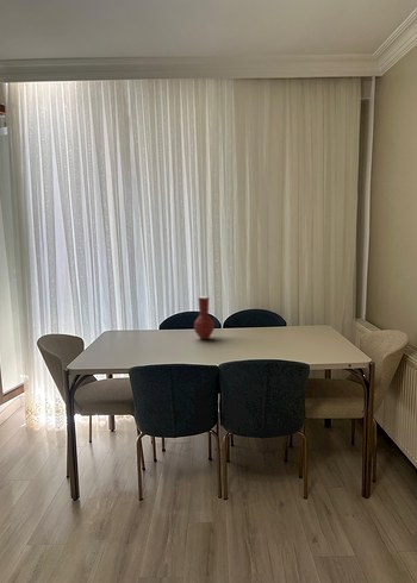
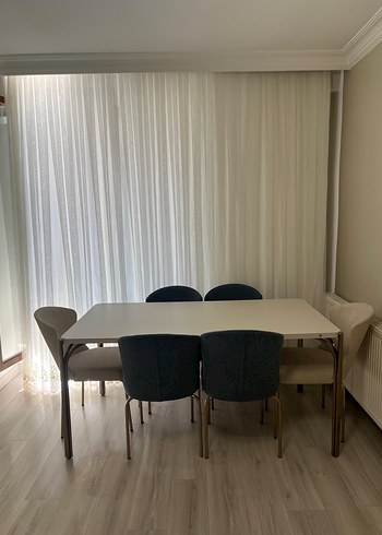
- vase [193,295,216,341]
